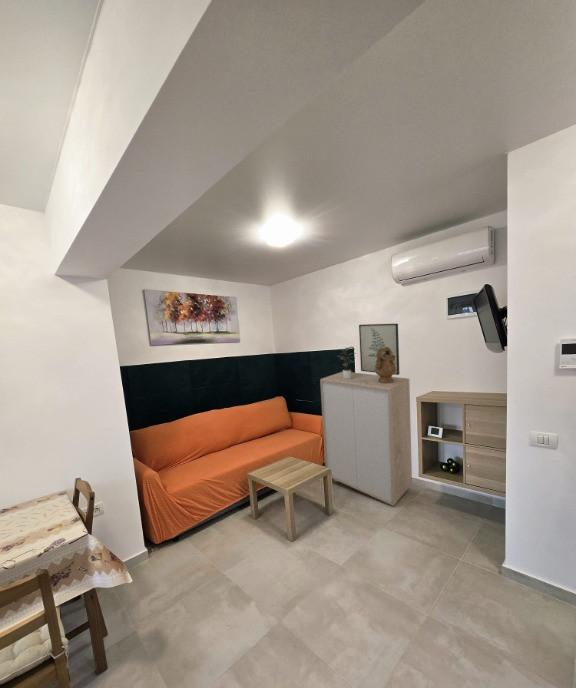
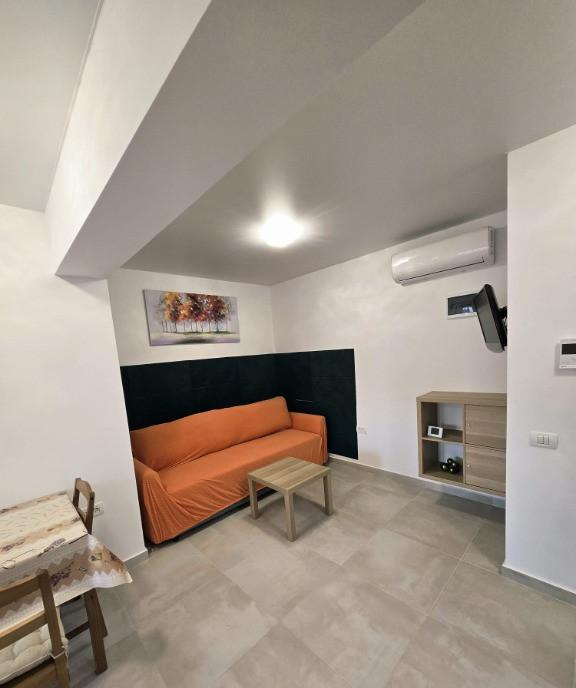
- storage cabinet [319,371,413,507]
- wall art [358,323,400,376]
- potted plant [336,346,356,379]
- decorative urn [374,346,396,383]
